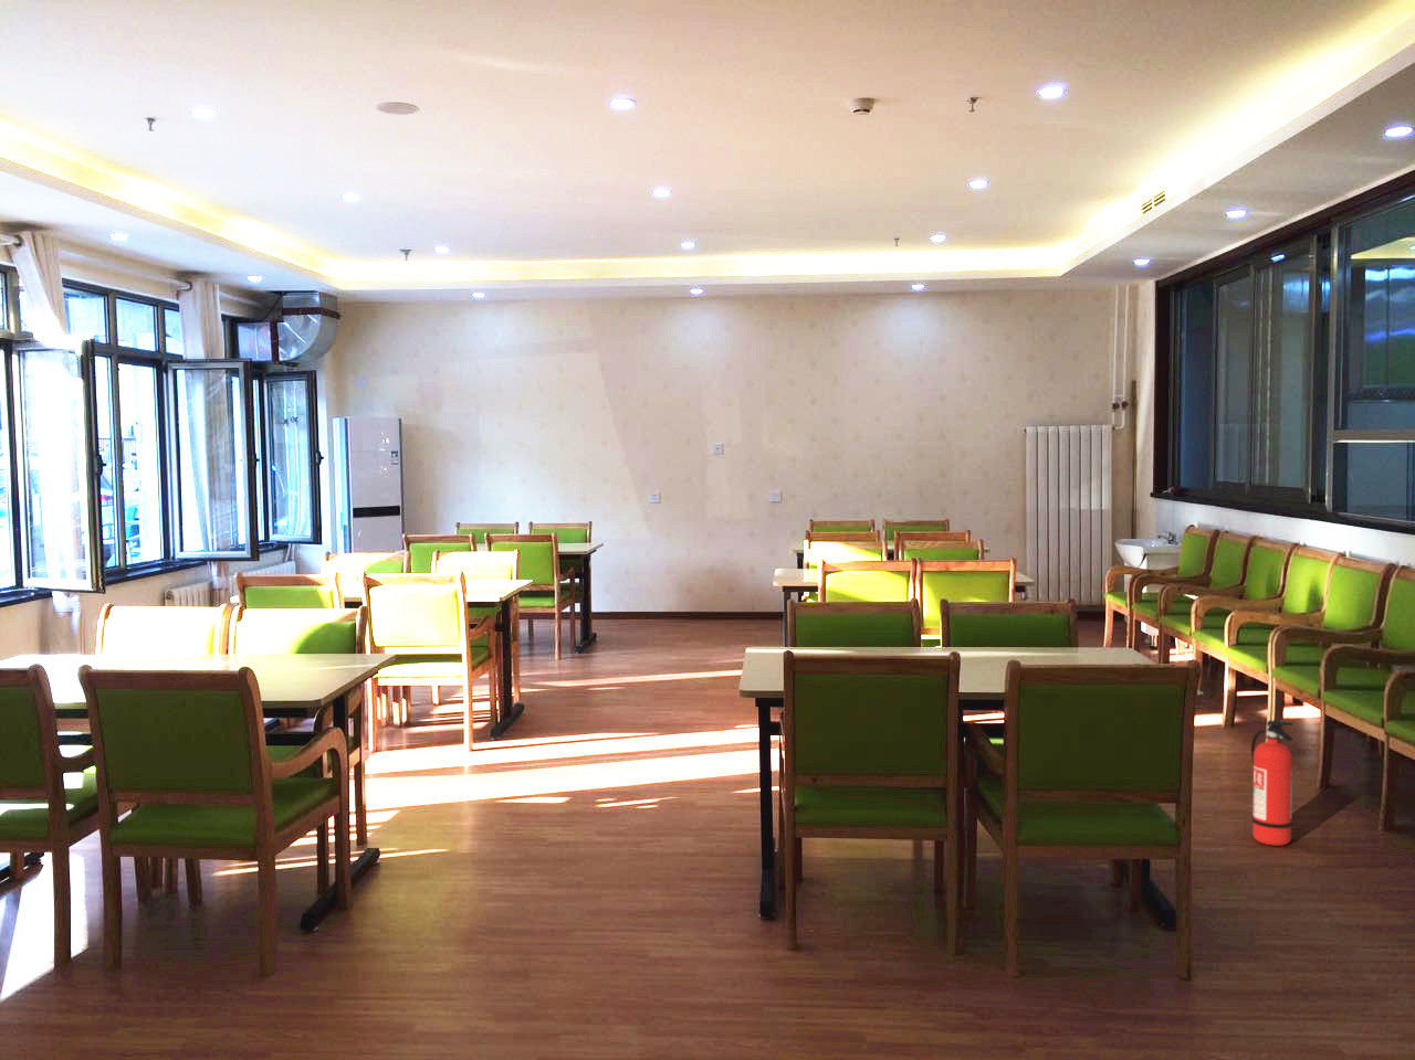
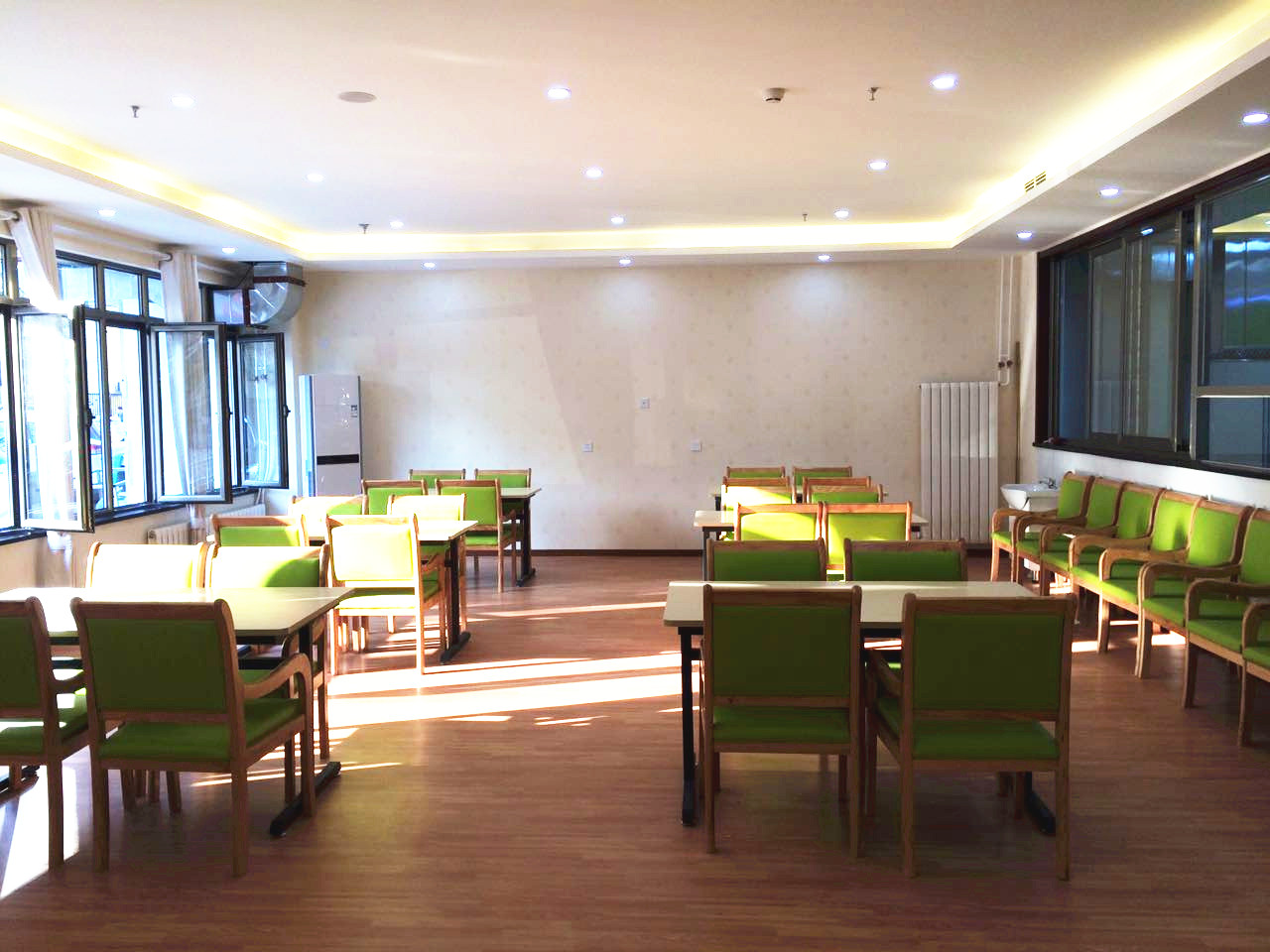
- fire extinguisher [1250,719,1295,847]
